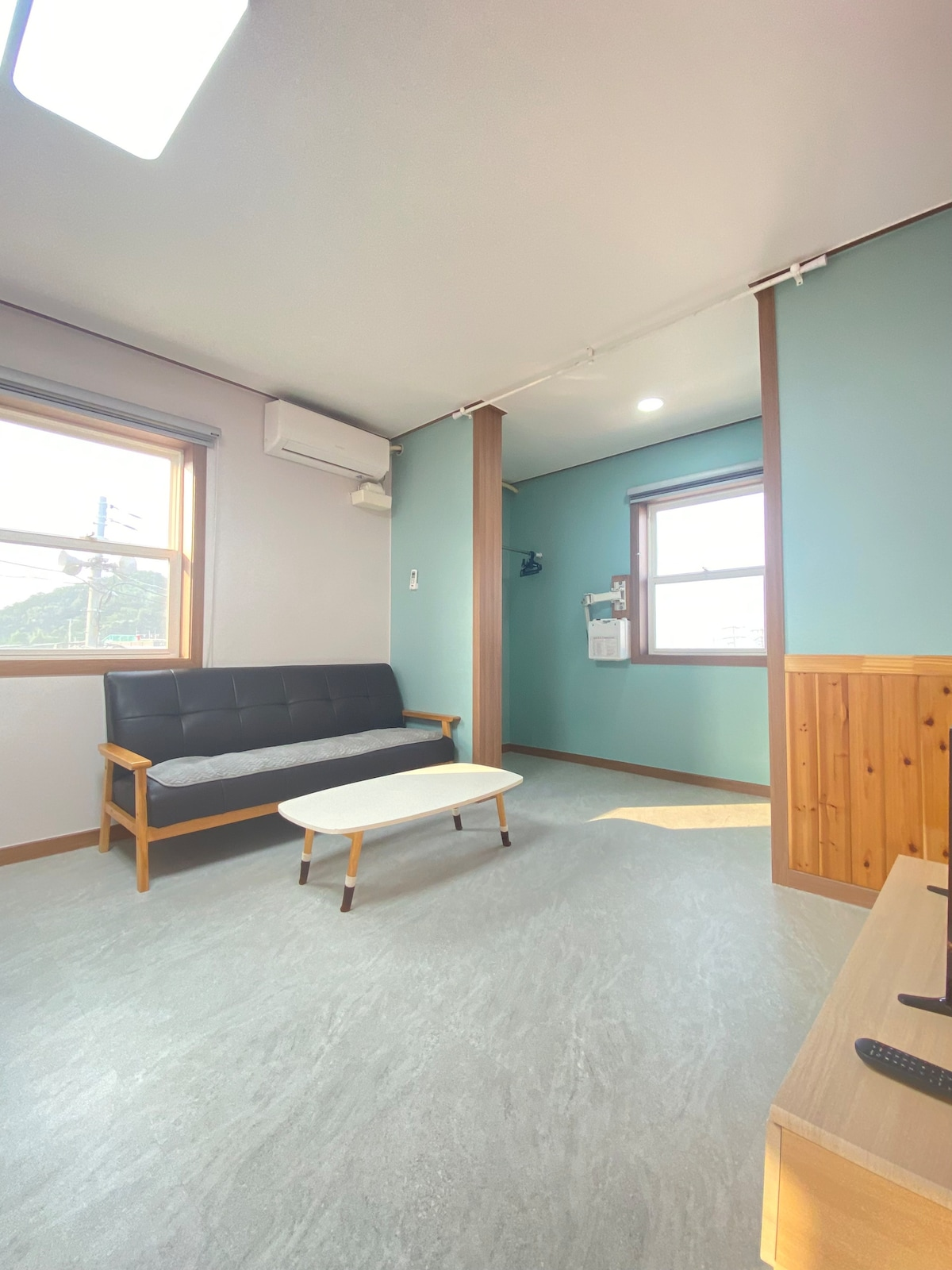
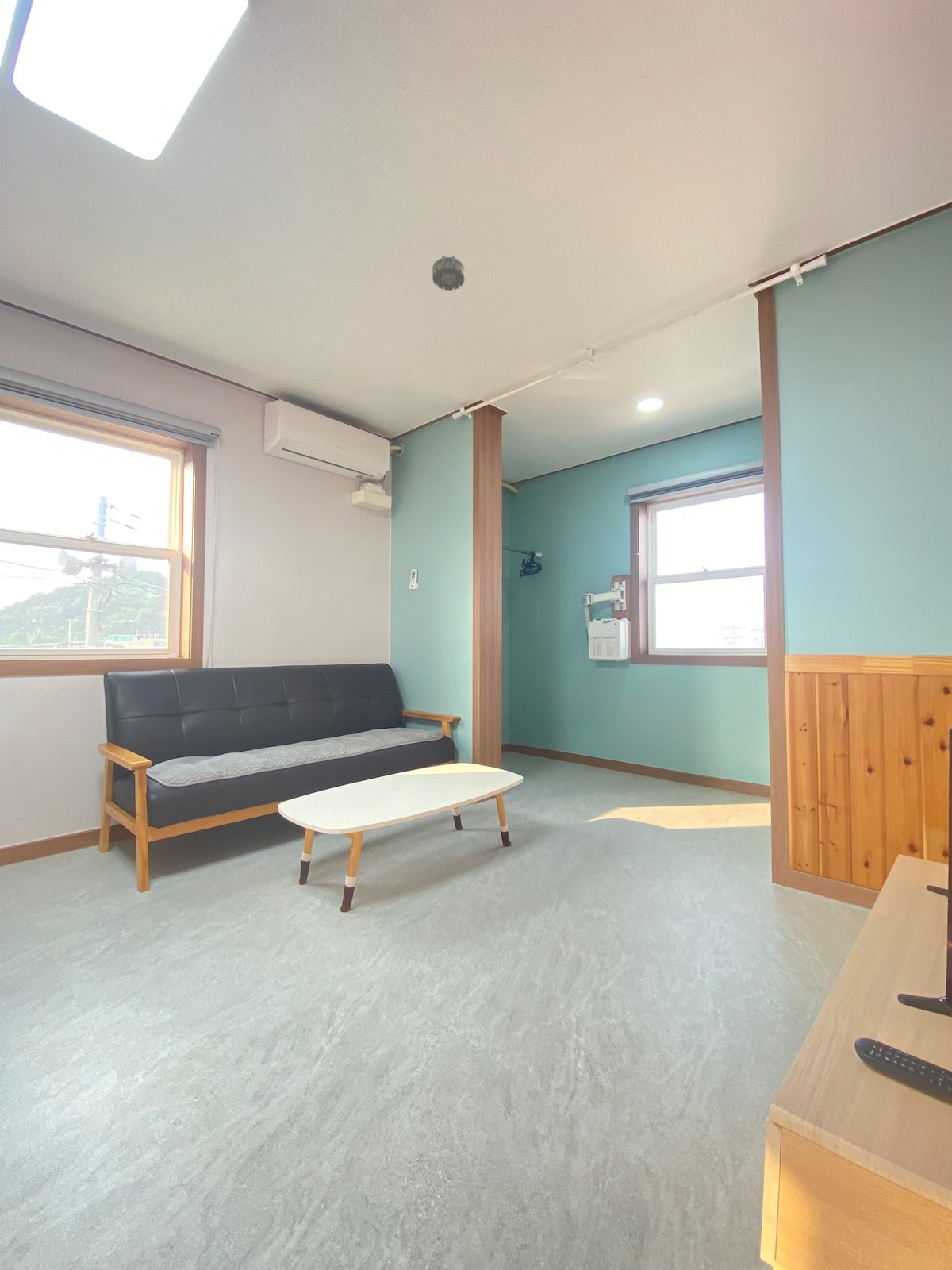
+ smoke detector [432,255,466,291]
